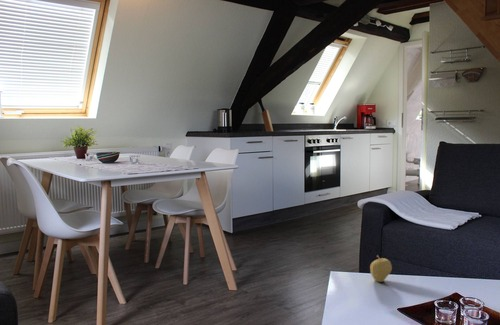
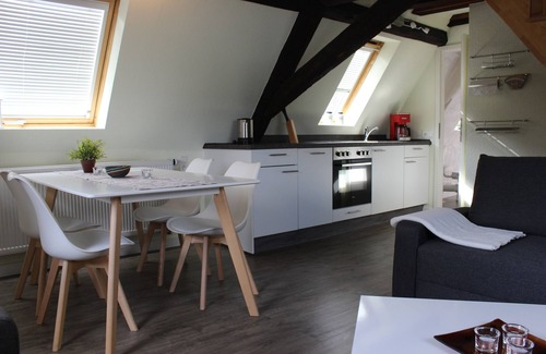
- fruit [369,254,393,283]
